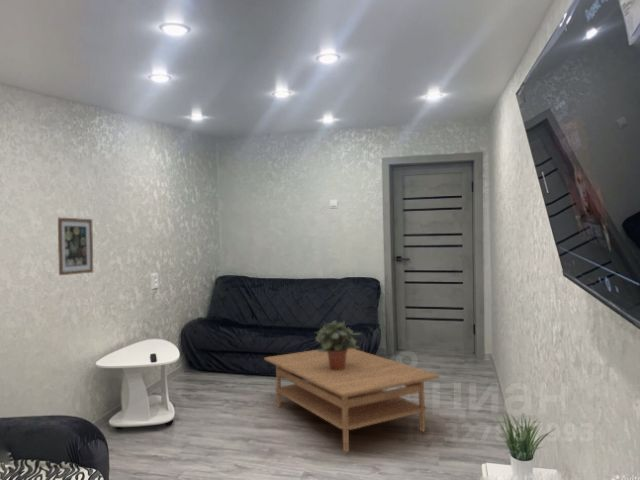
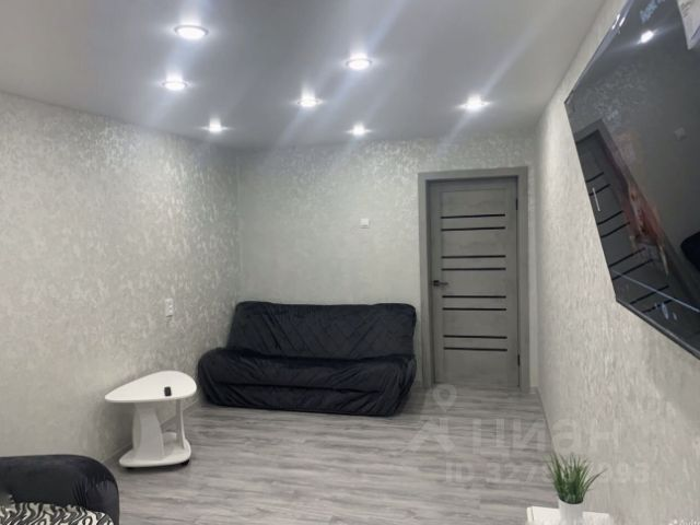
- wall art [57,216,94,276]
- potted plant [313,319,363,370]
- coffee table [263,348,440,453]
